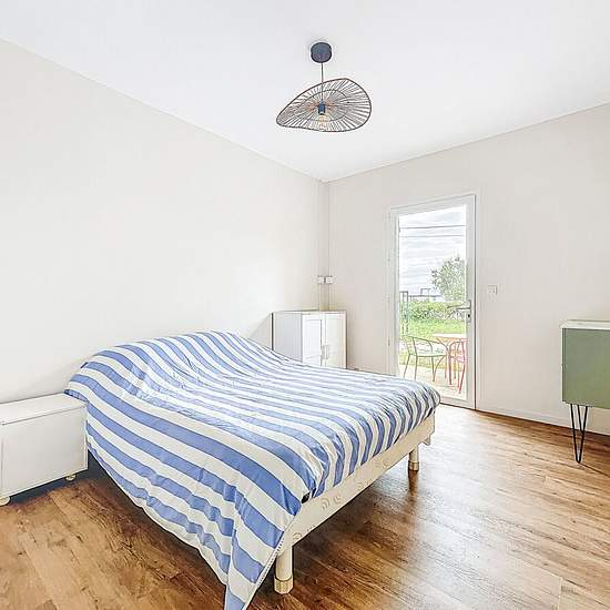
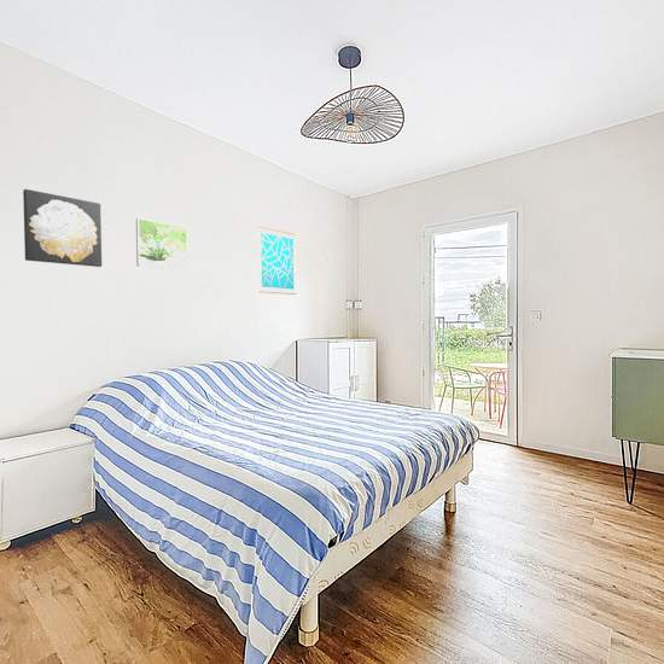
+ wall art [257,226,297,296]
+ wall art [22,188,103,268]
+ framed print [135,217,190,272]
